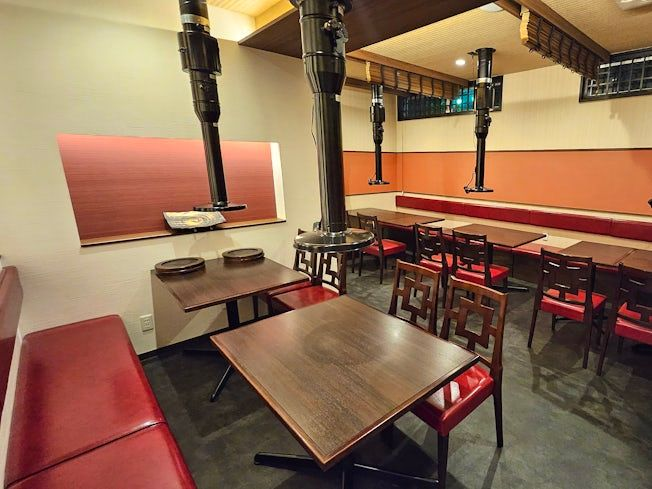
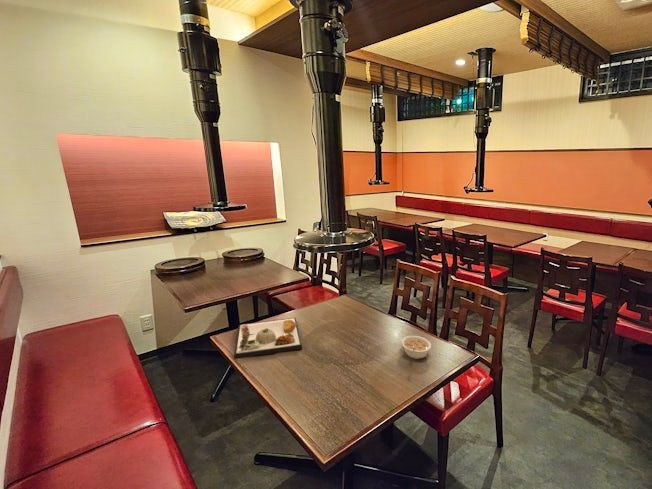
+ dinner plate [233,317,303,360]
+ legume [400,335,432,360]
